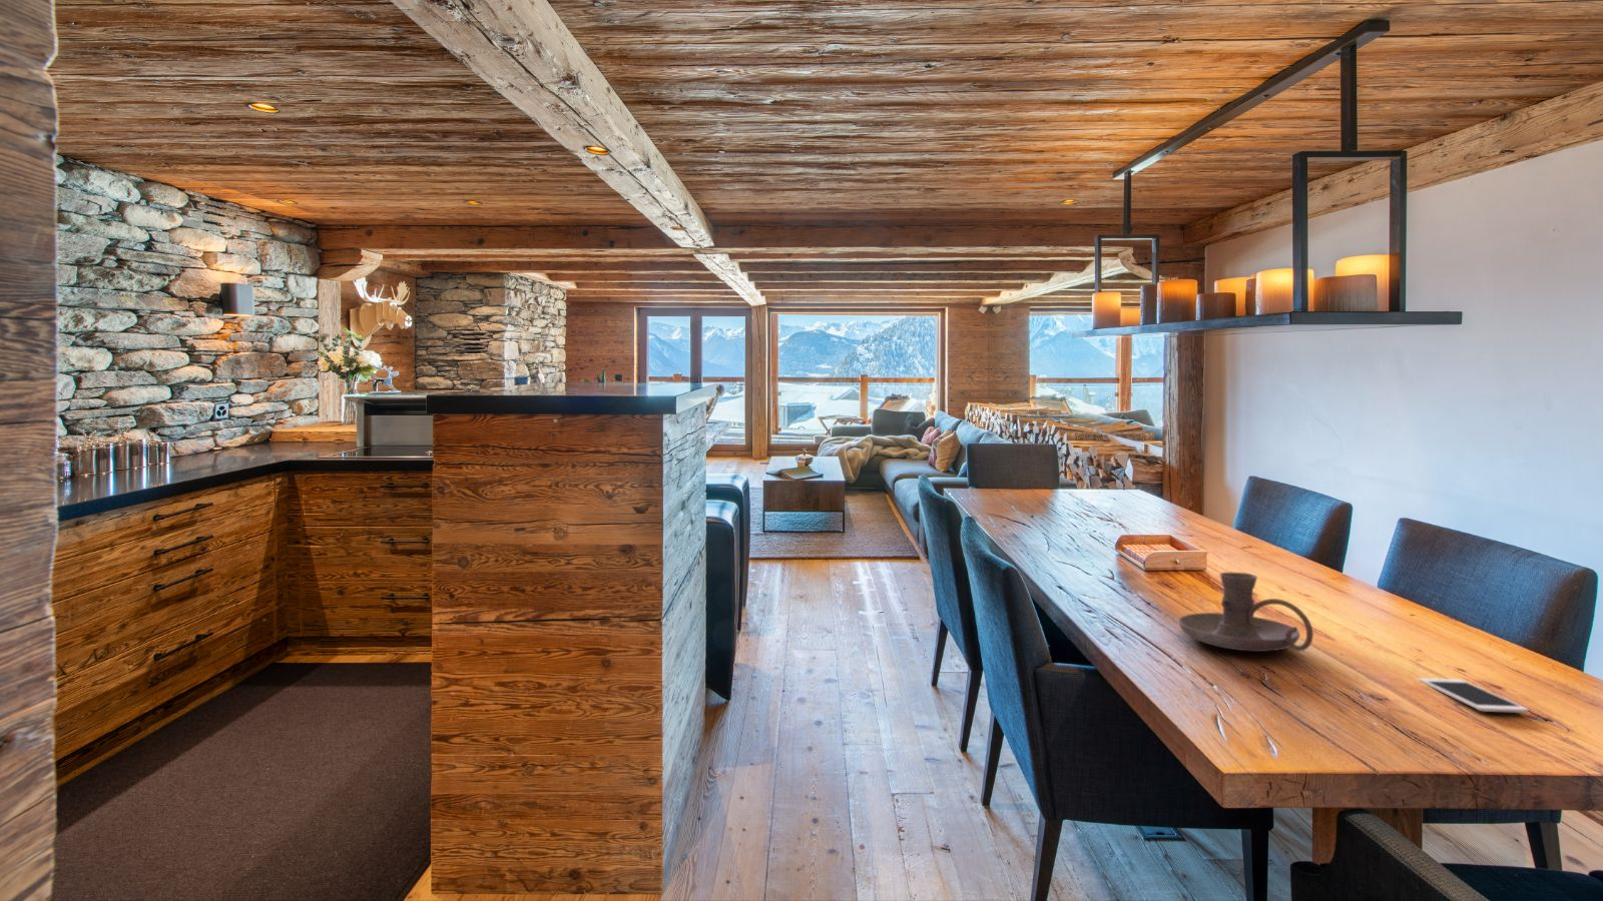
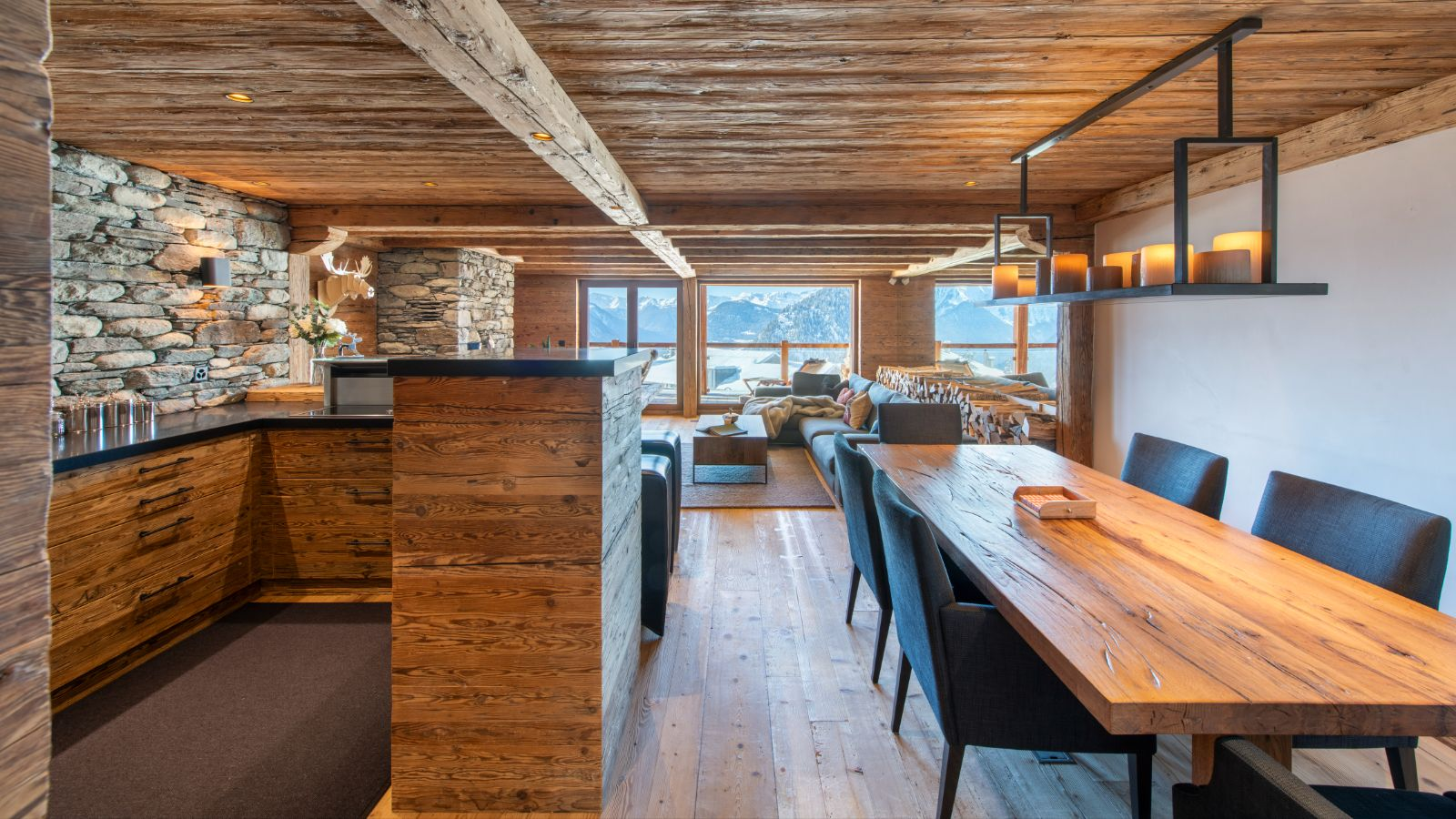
- cell phone [1418,677,1530,714]
- candle holder [1177,572,1315,652]
